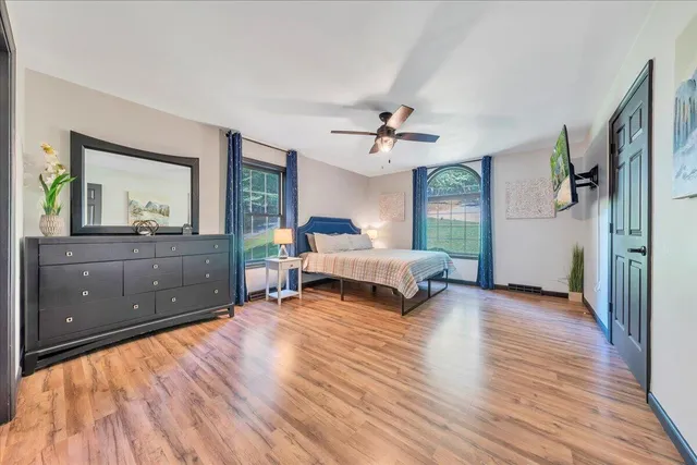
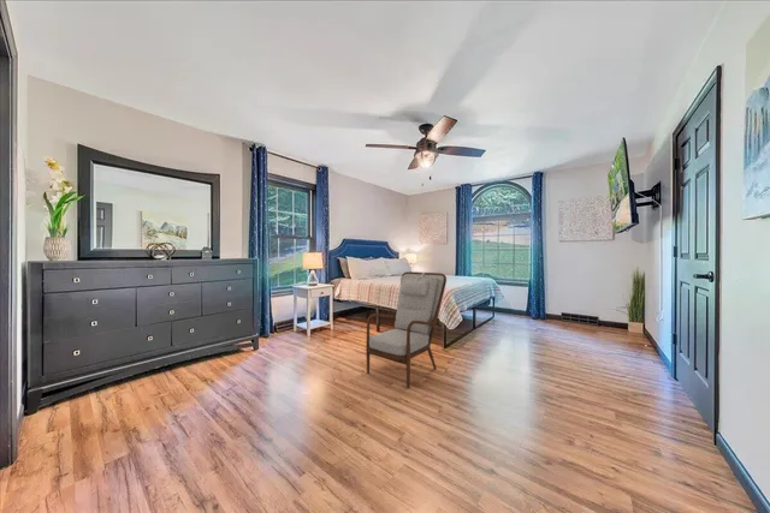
+ armchair [365,270,448,389]
